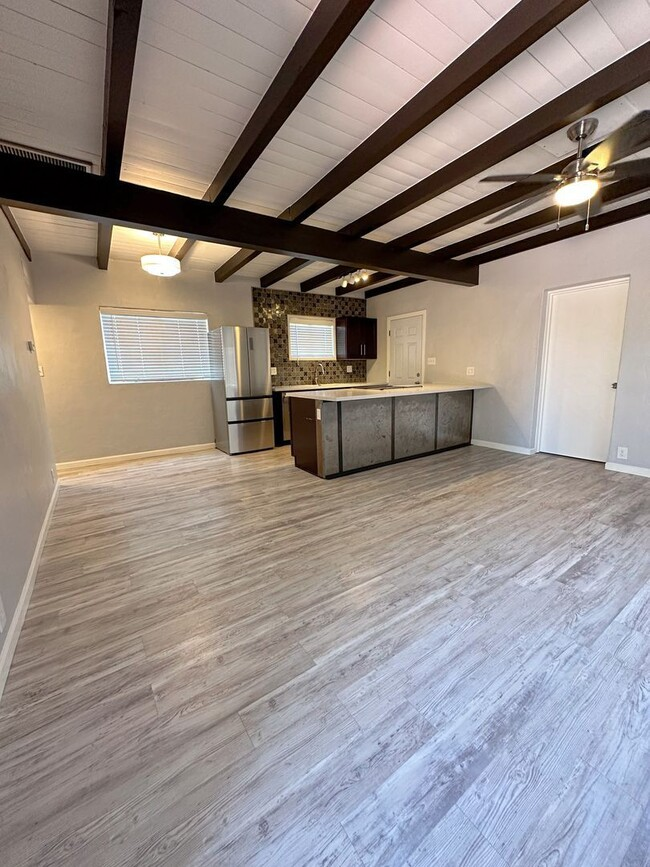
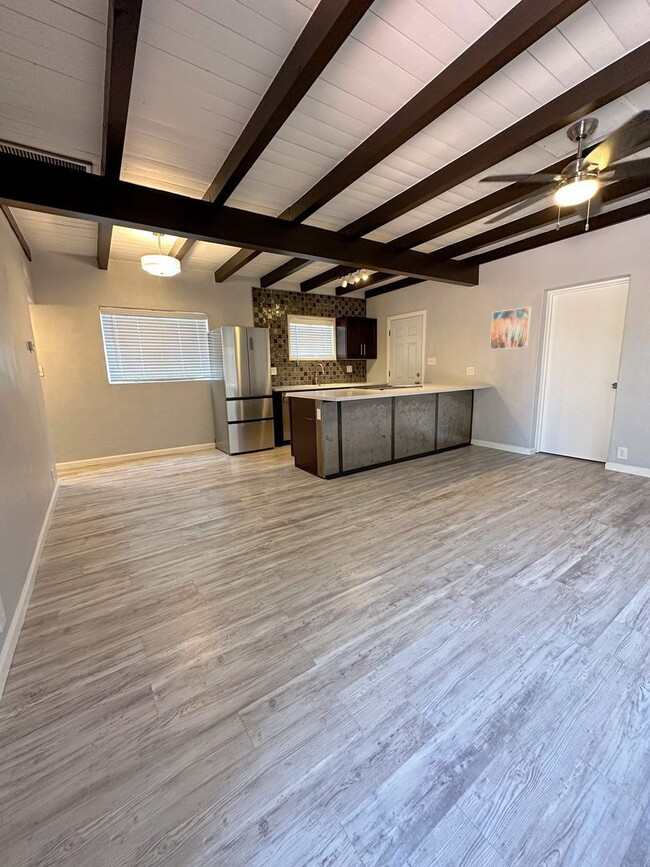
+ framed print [489,306,532,350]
